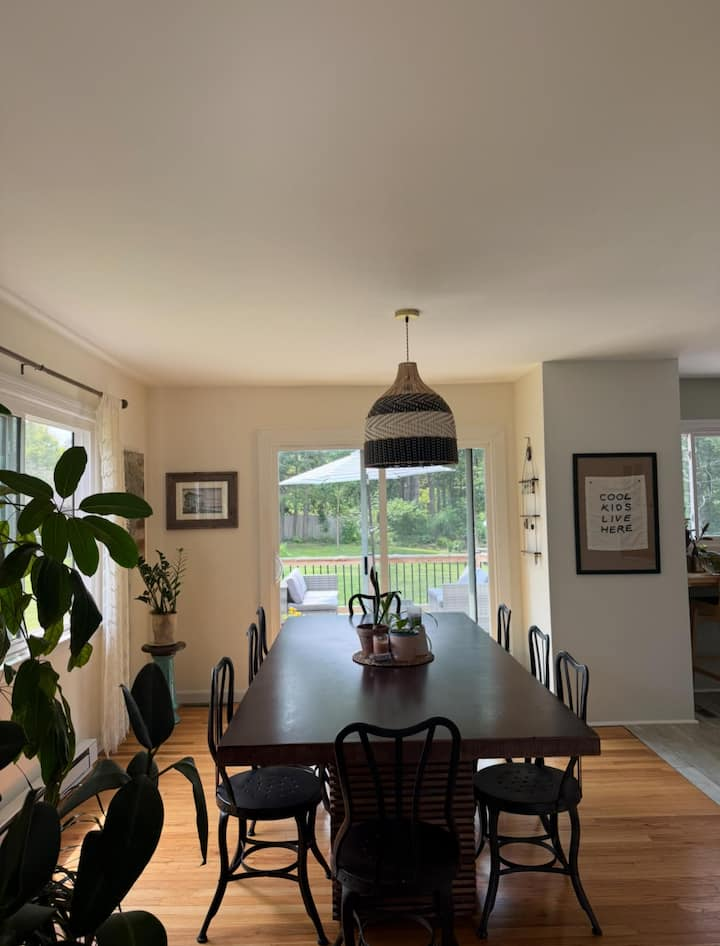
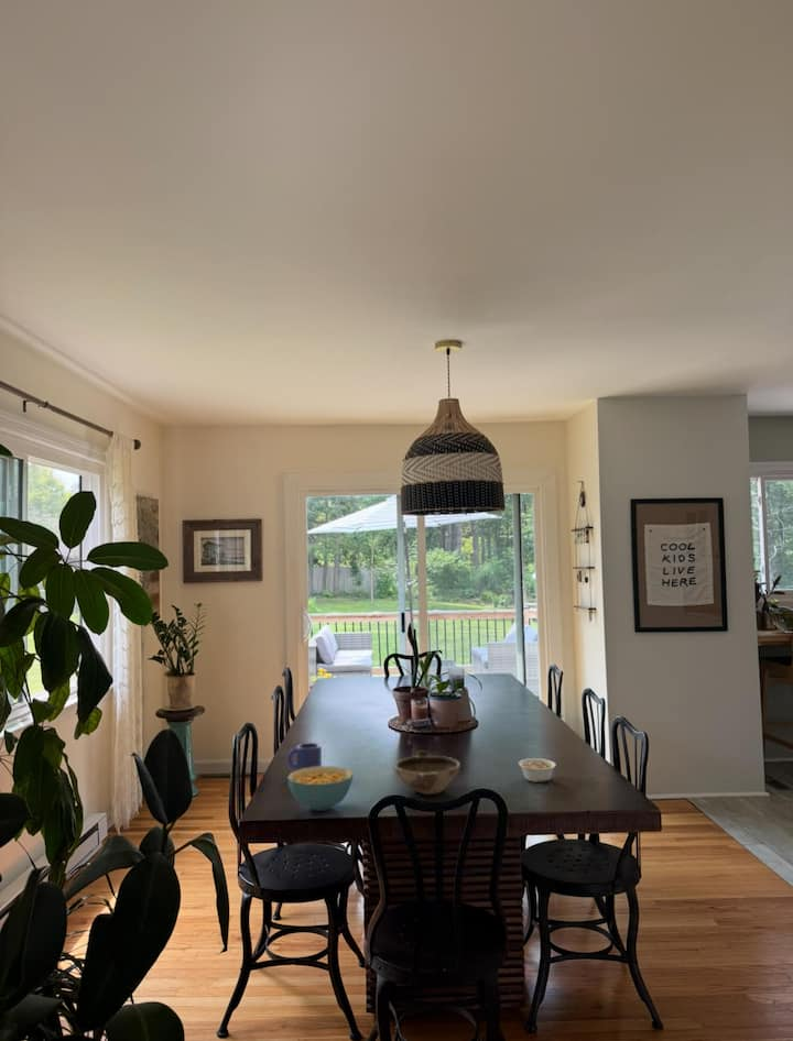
+ mug [286,742,323,771]
+ legume [518,757,557,784]
+ cereal bowl [286,766,355,812]
+ bowl [393,749,461,796]
